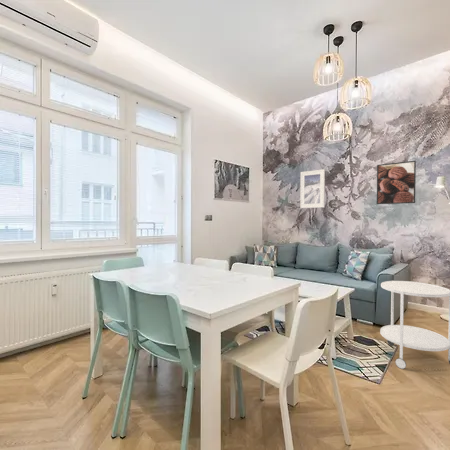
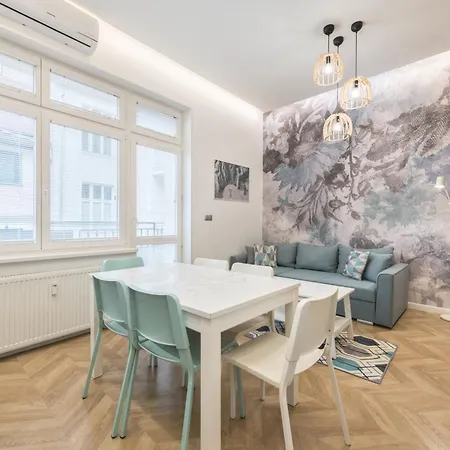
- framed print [299,168,326,209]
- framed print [376,160,417,205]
- side table [379,280,450,370]
